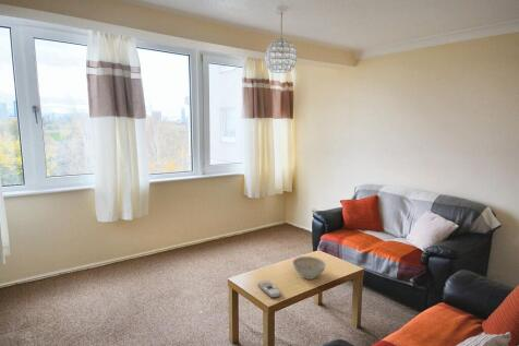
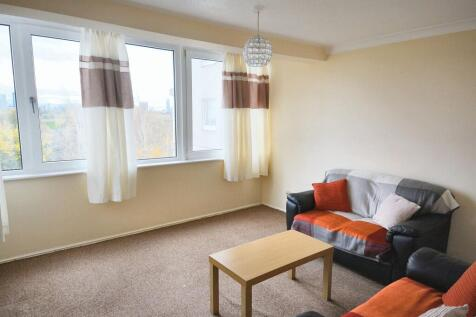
- remote control [256,279,282,299]
- decorative bowl [292,255,327,281]
